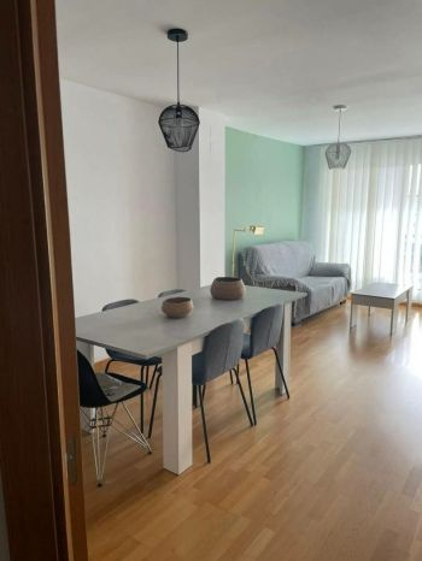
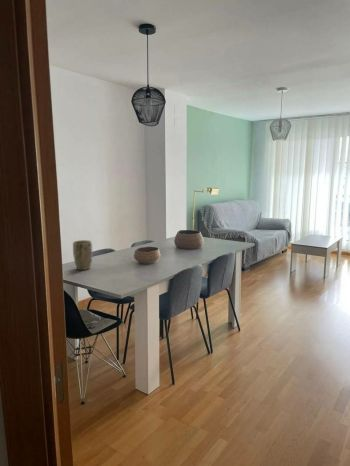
+ plant pot [72,239,93,271]
